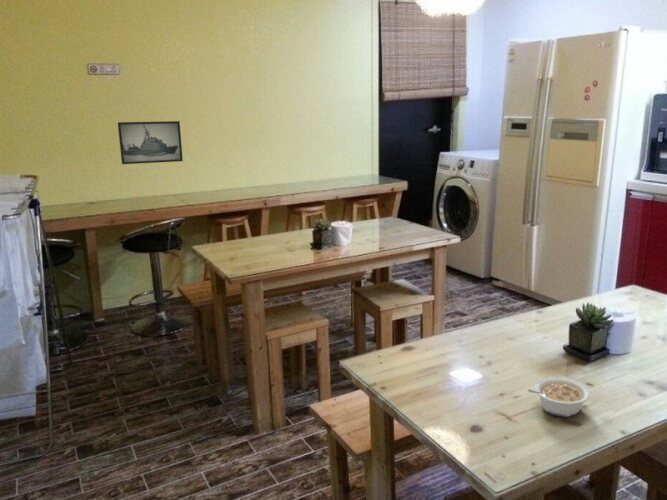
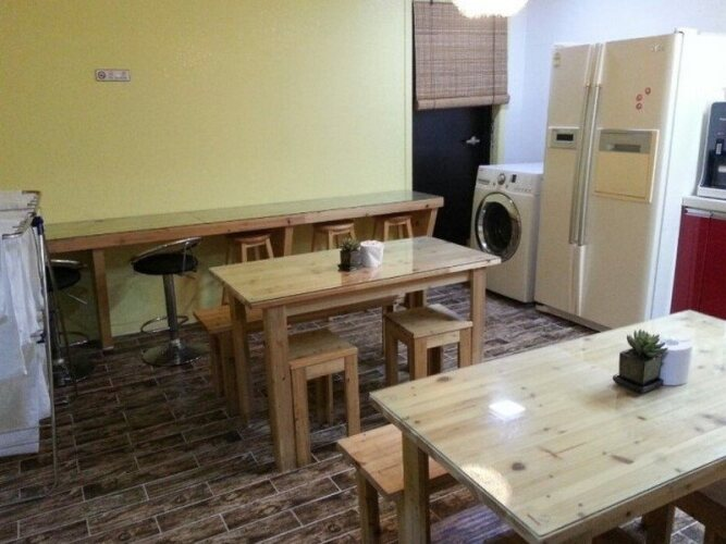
- legume [526,377,591,418]
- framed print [117,120,184,165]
